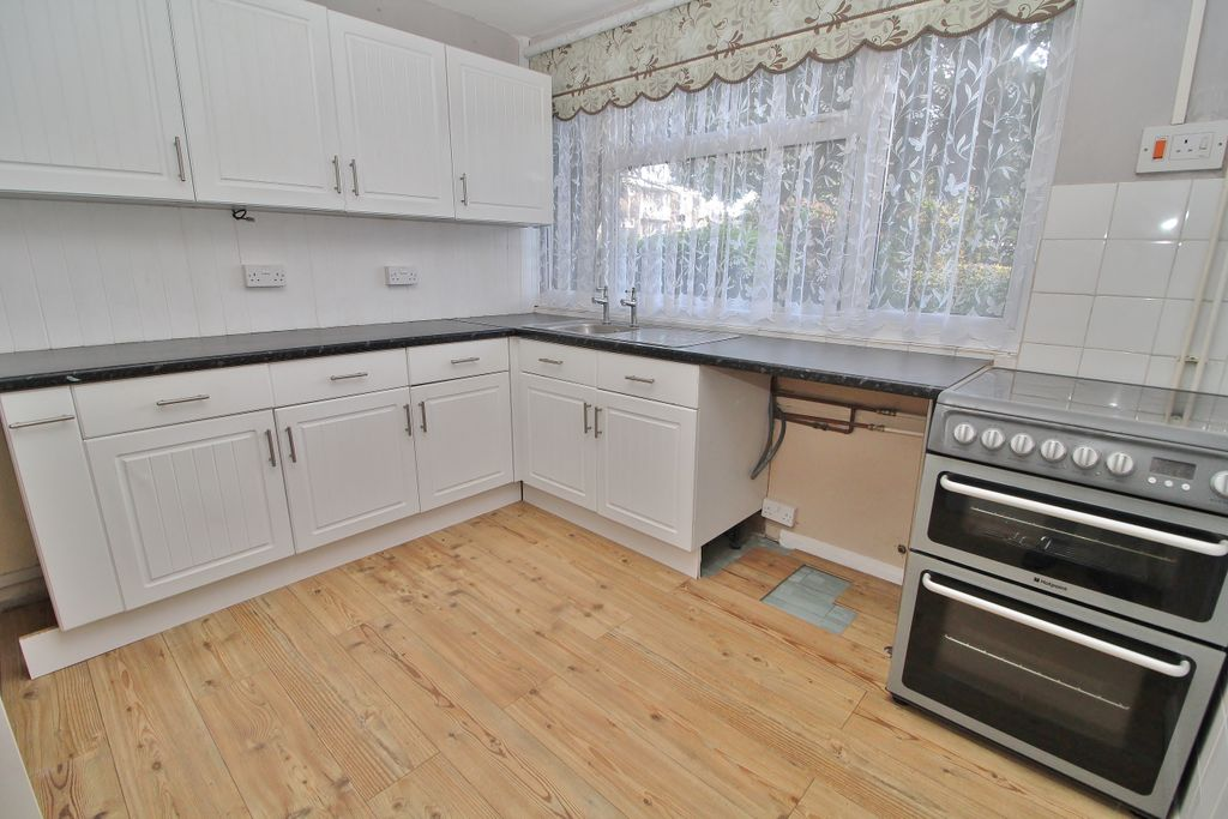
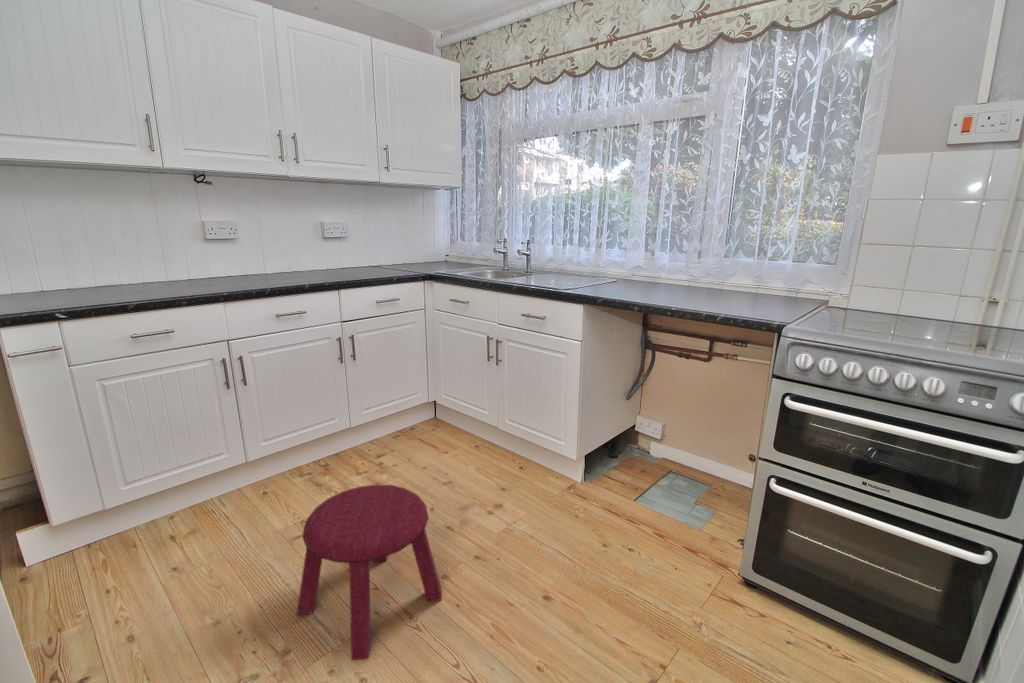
+ stool [296,484,443,662]
